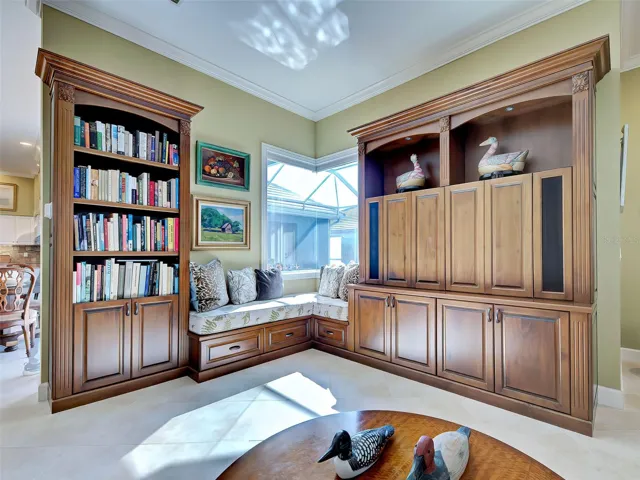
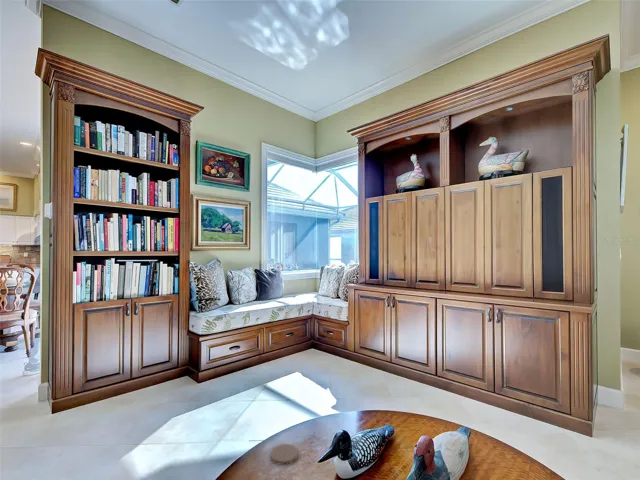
+ coaster [270,443,299,465]
